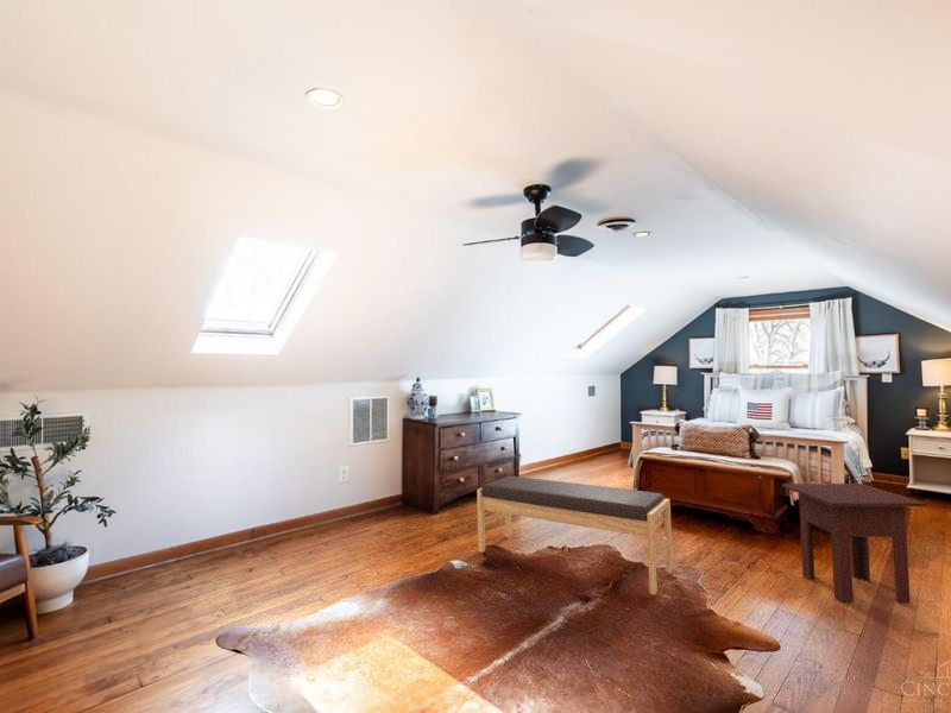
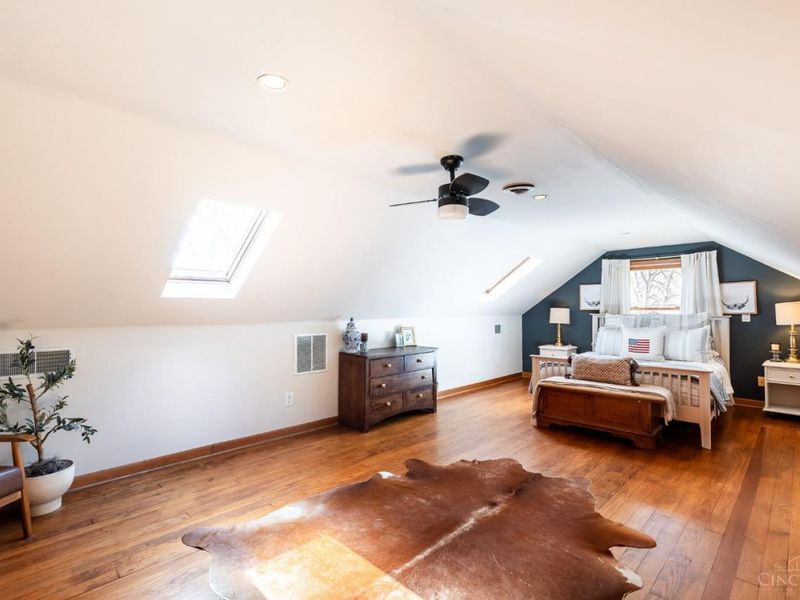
- side table [781,482,927,604]
- bench [476,475,674,595]
